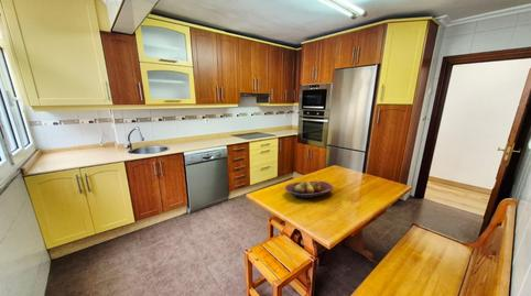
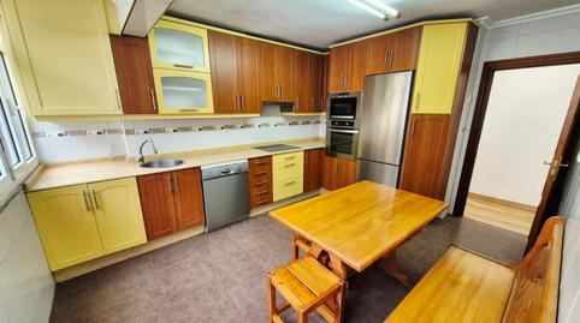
- fruit bowl [284,179,334,199]
